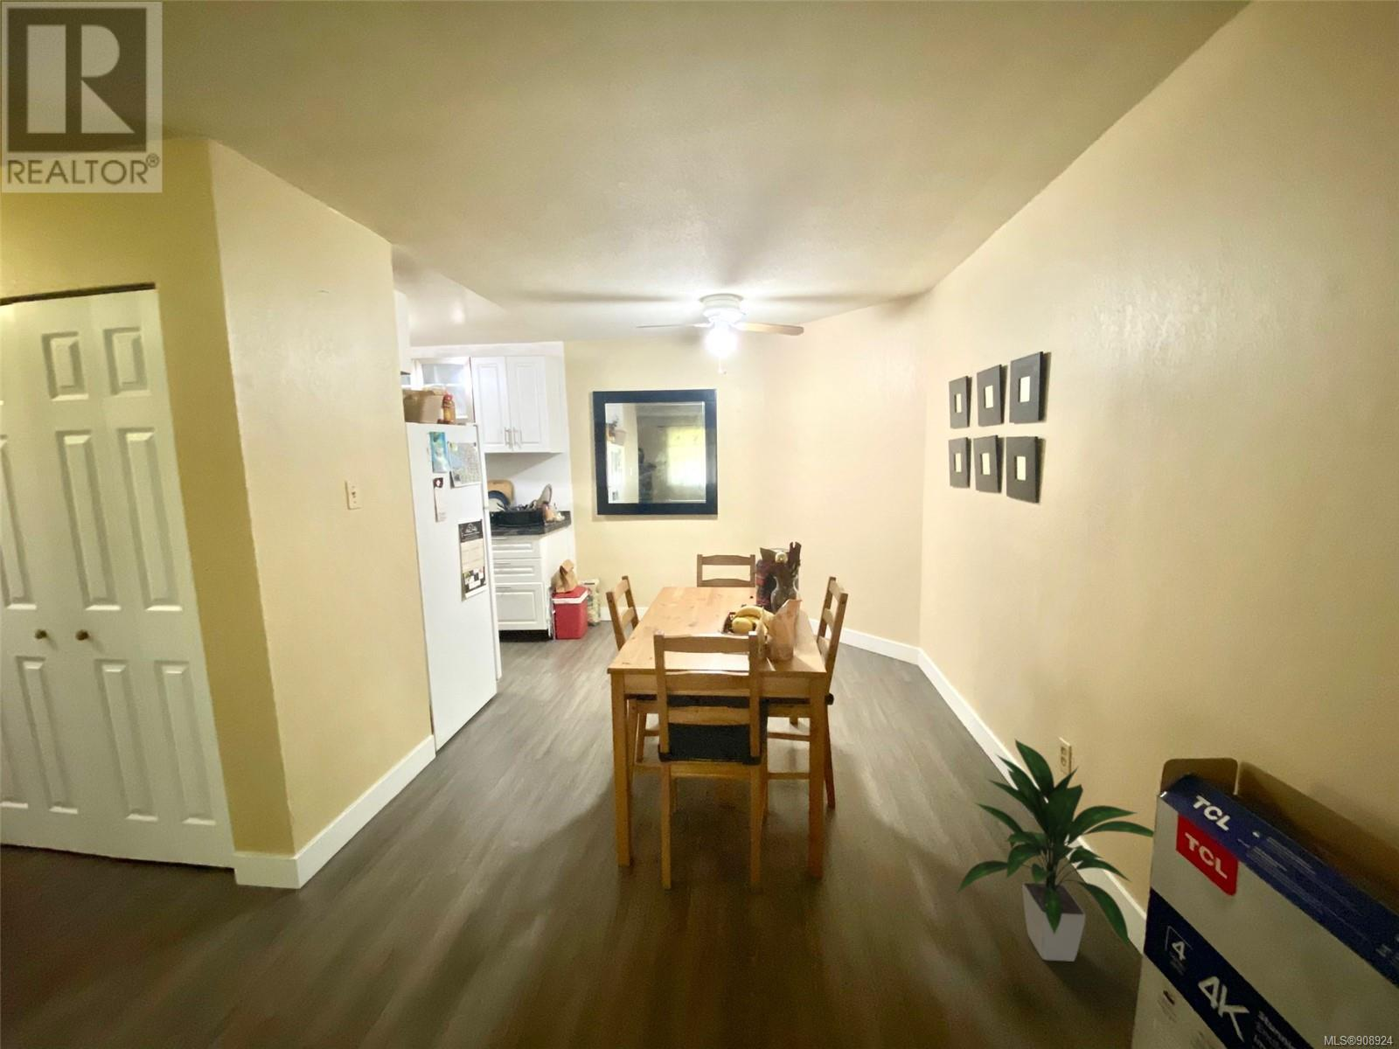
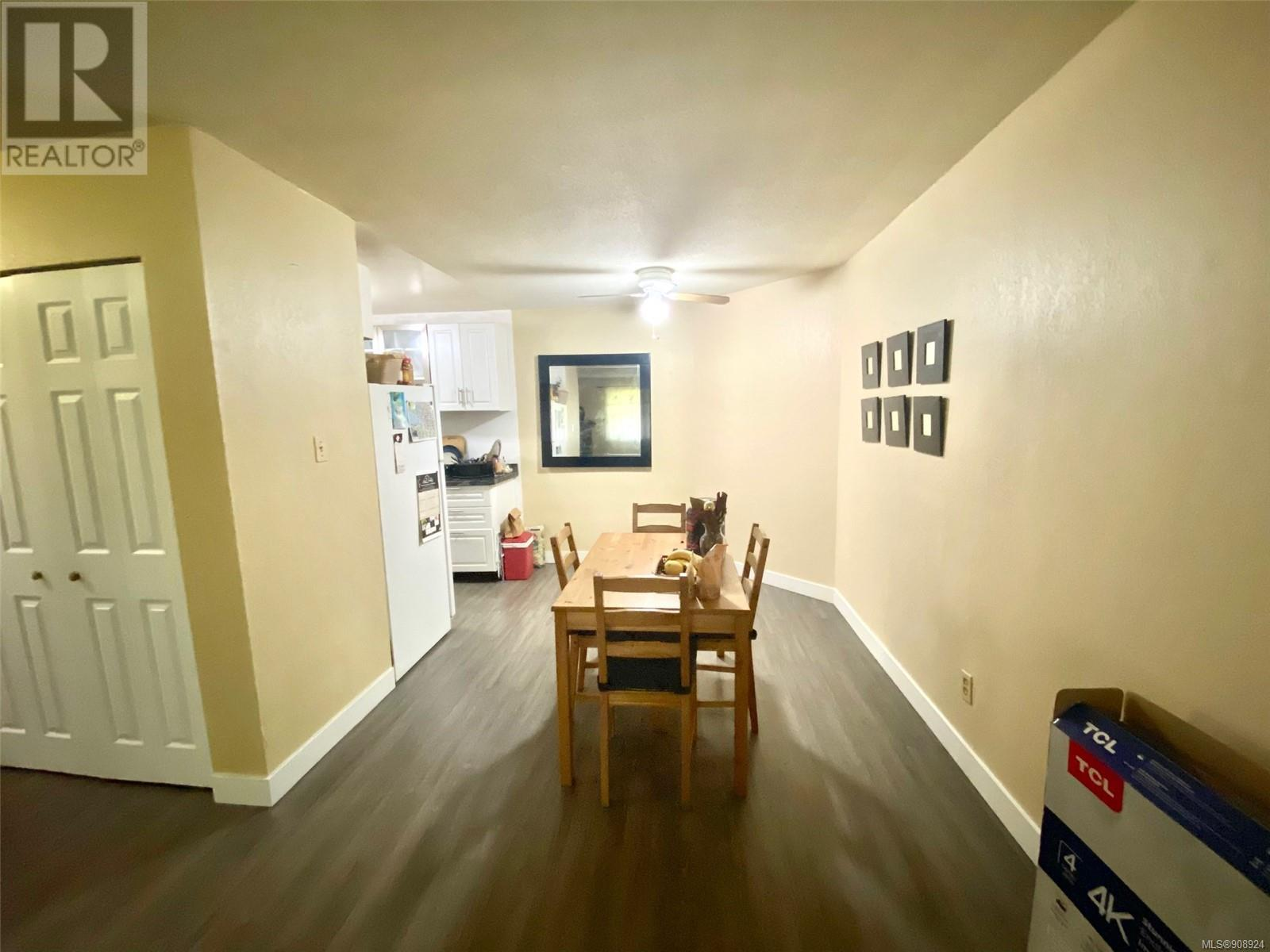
- indoor plant [955,738,1156,962]
